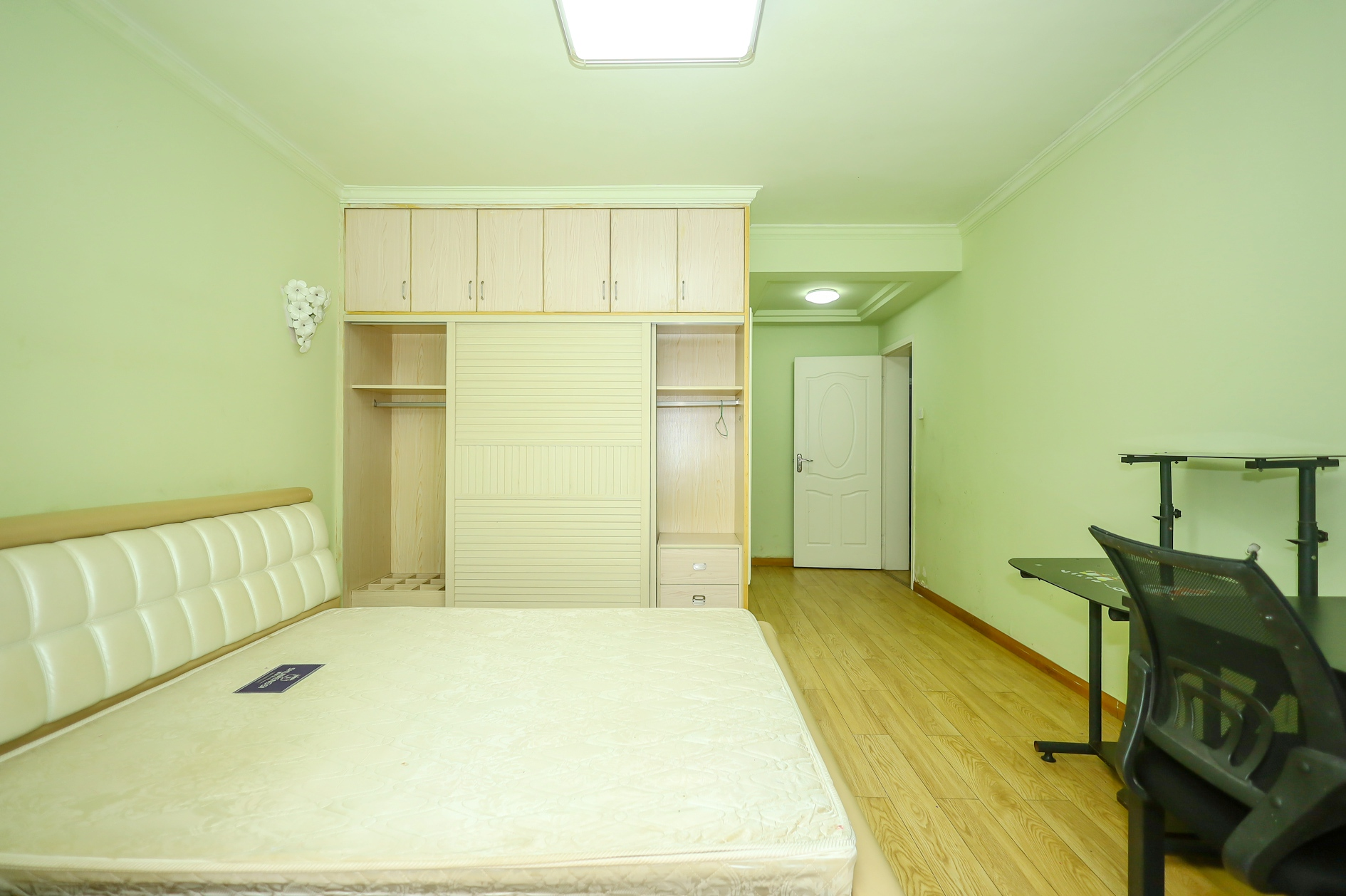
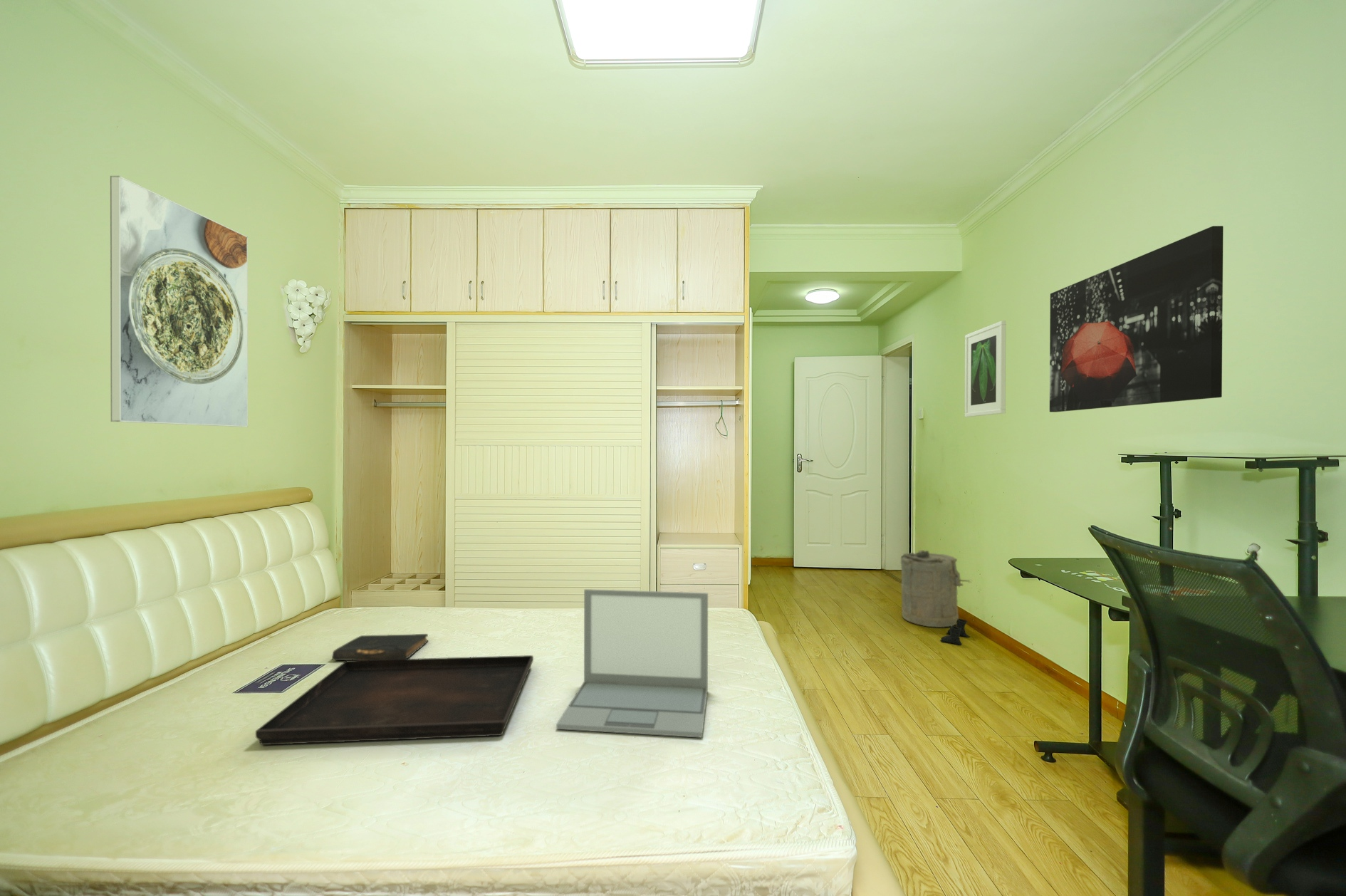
+ boots [939,618,971,646]
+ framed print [964,320,1006,418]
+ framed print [110,175,249,427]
+ wall art [1049,225,1224,413]
+ laptop [555,588,709,739]
+ laundry hamper [900,549,972,628]
+ serving tray [255,655,534,746]
+ book [331,633,429,661]
